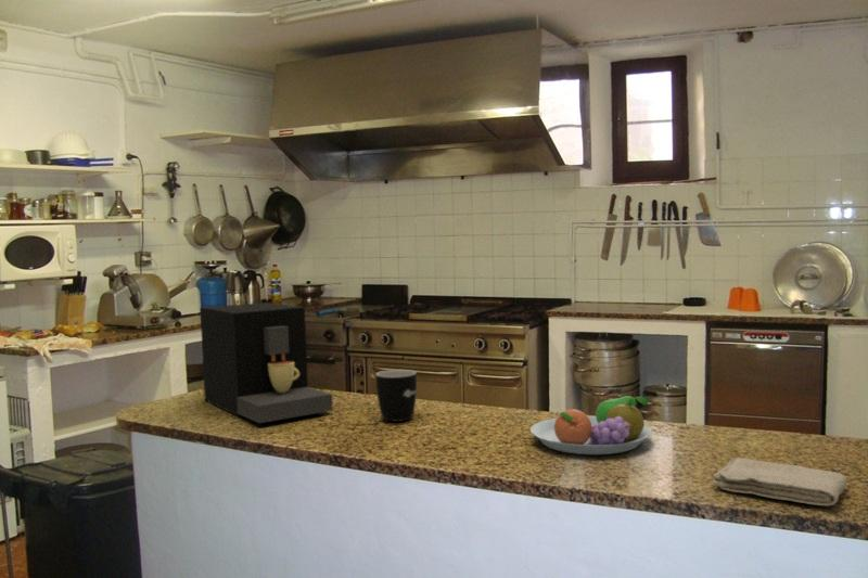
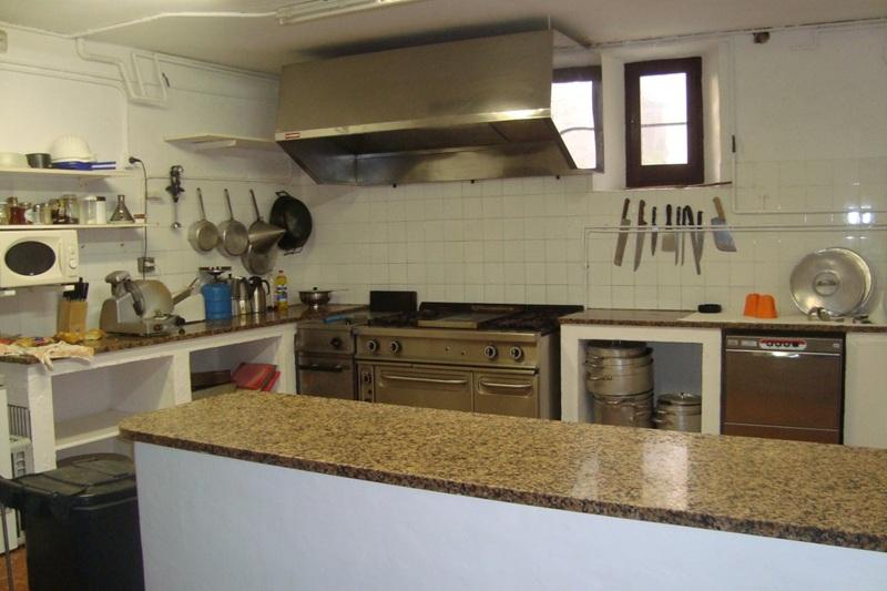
- coffee maker [199,301,334,424]
- mug [374,369,418,423]
- washcloth [712,457,848,508]
- fruit bowl [529,395,652,455]
